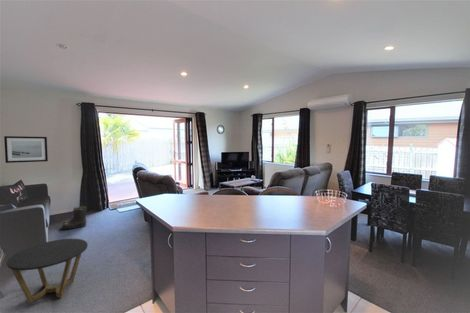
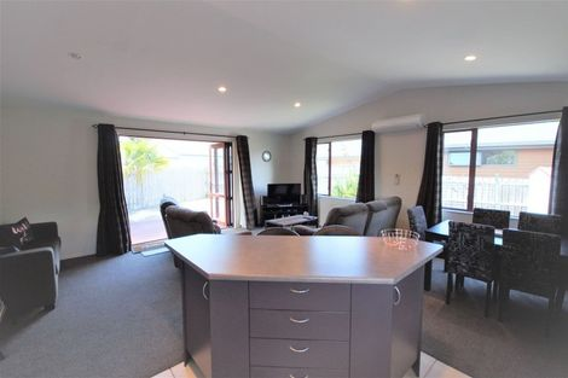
- wall art [3,135,49,164]
- boots [61,205,88,230]
- side table [6,238,89,304]
